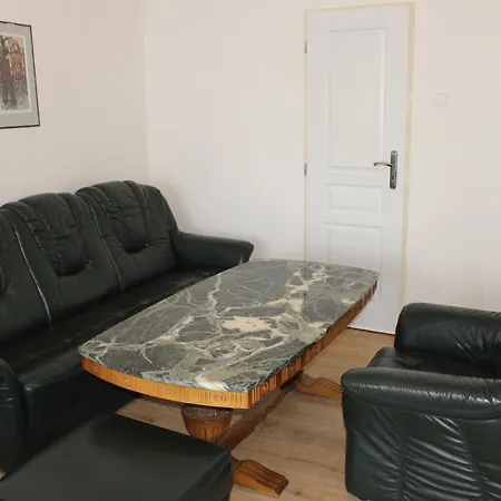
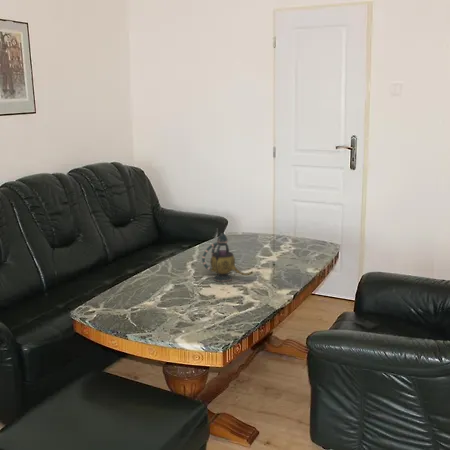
+ teapot [201,231,254,283]
